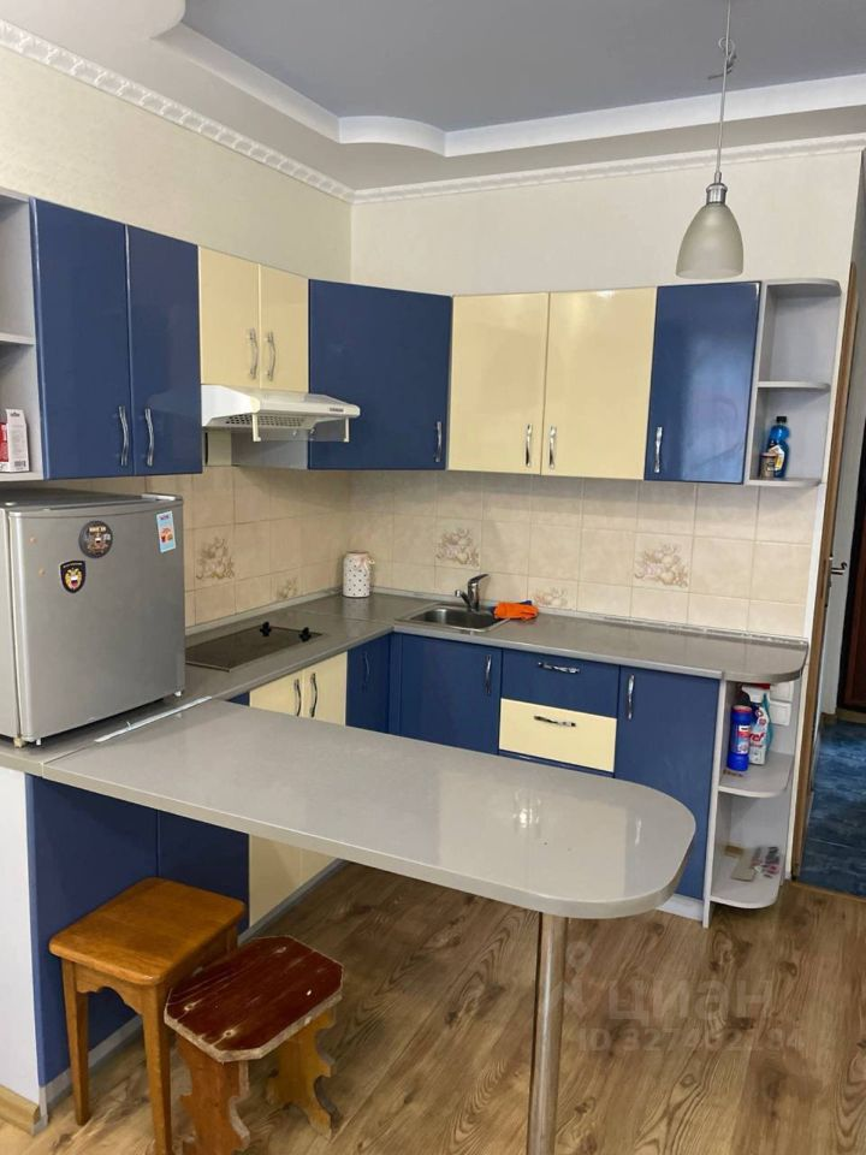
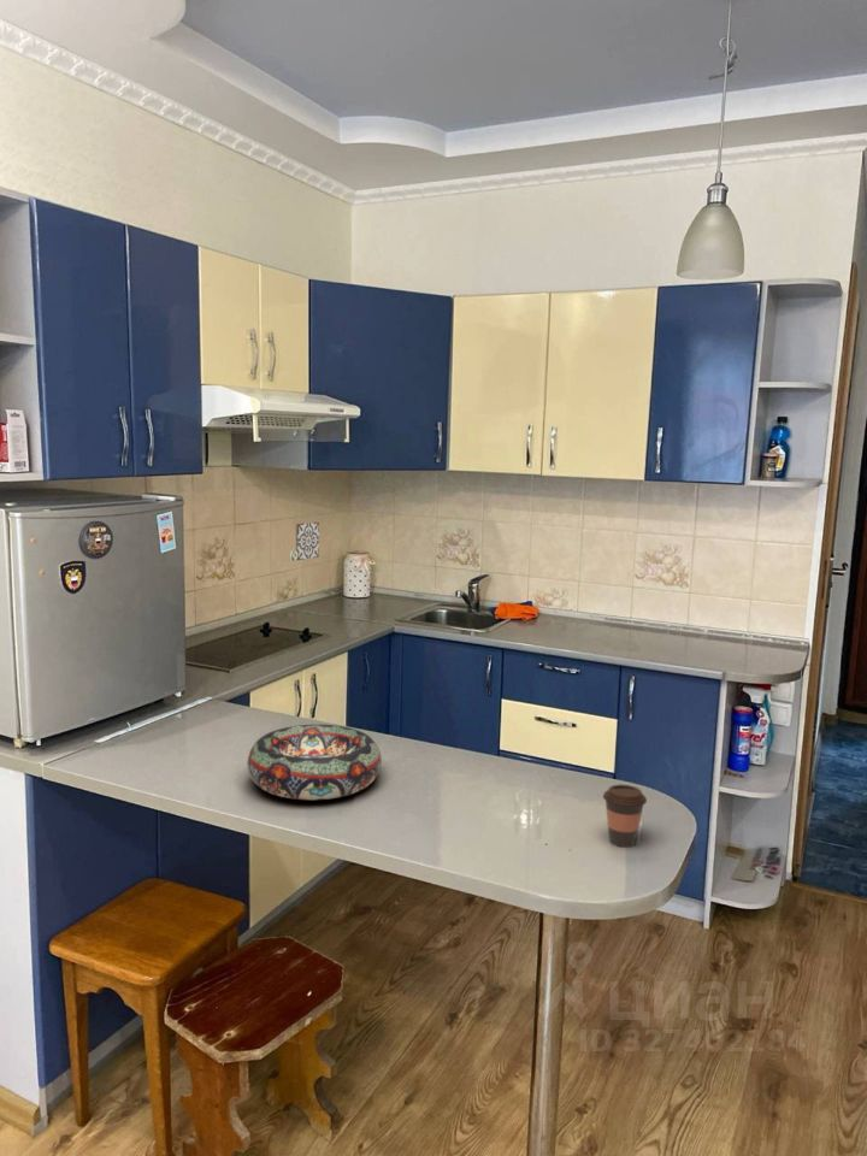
+ decorative tile [289,521,320,562]
+ decorative bowl [246,724,383,801]
+ coffee cup [602,784,648,849]
